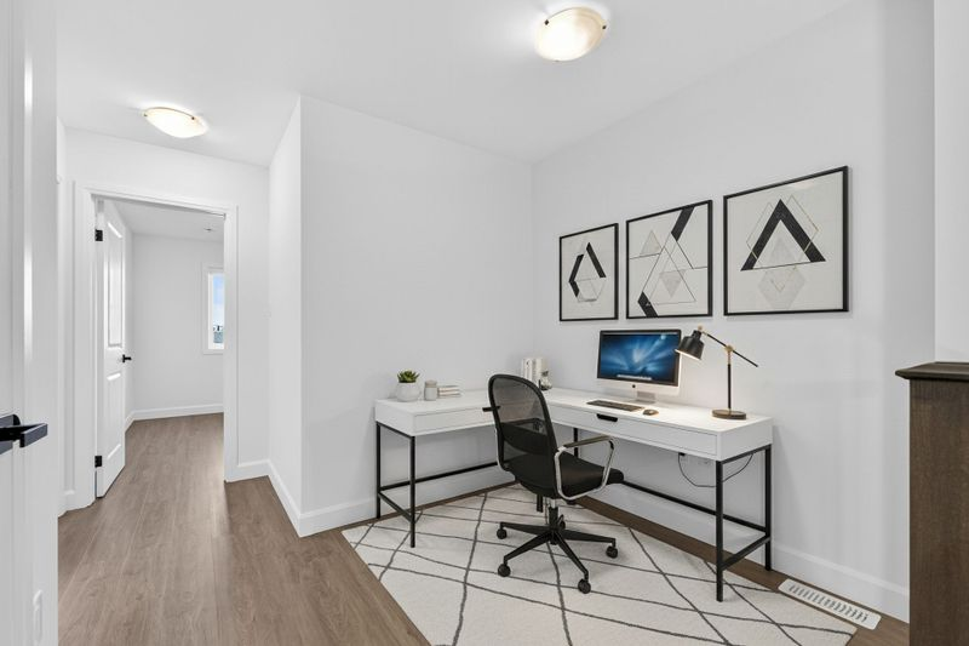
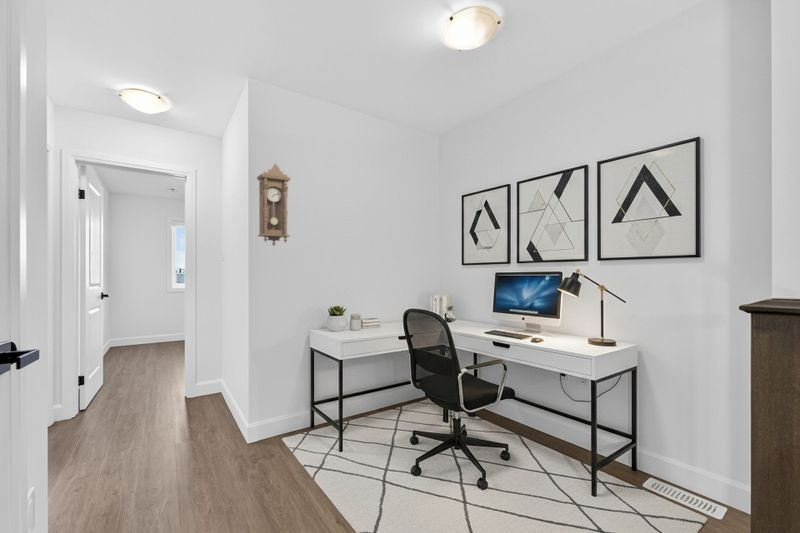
+ pendulum clock [256,163,292,247]
